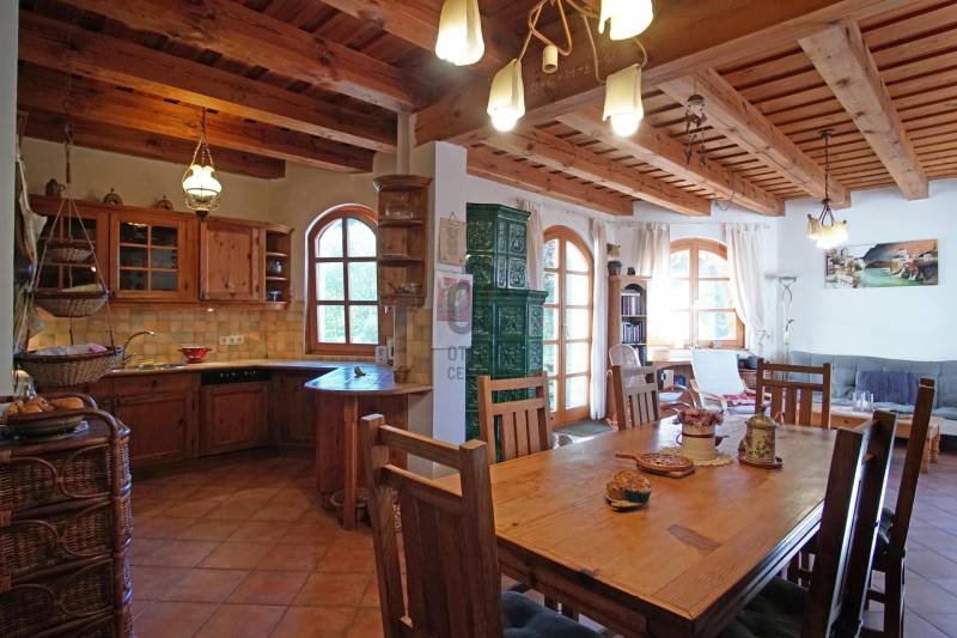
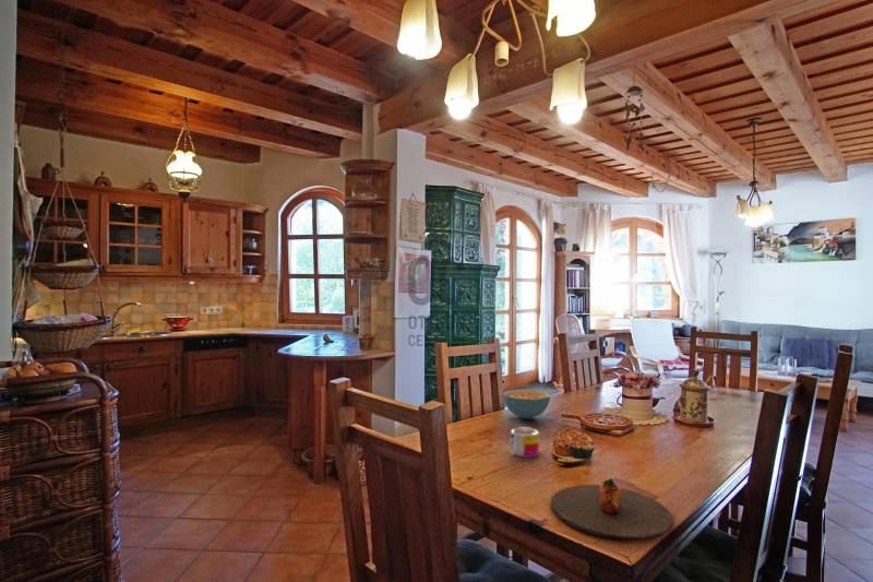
+ cereal bowl [502,389,552,420]
+ mug [509,426,540,459]
+ plate [550,477,674,541]
